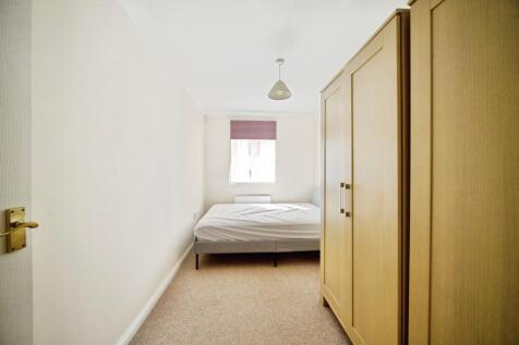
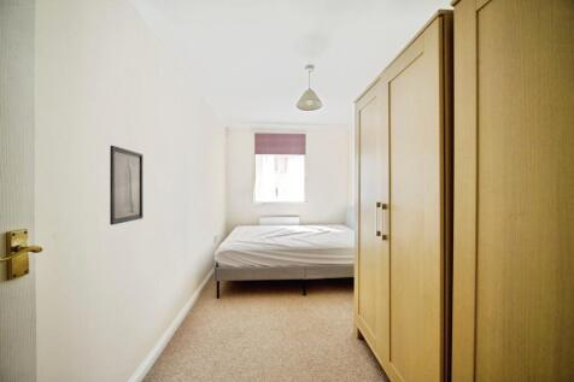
+ wall art [109,145,145,225]
